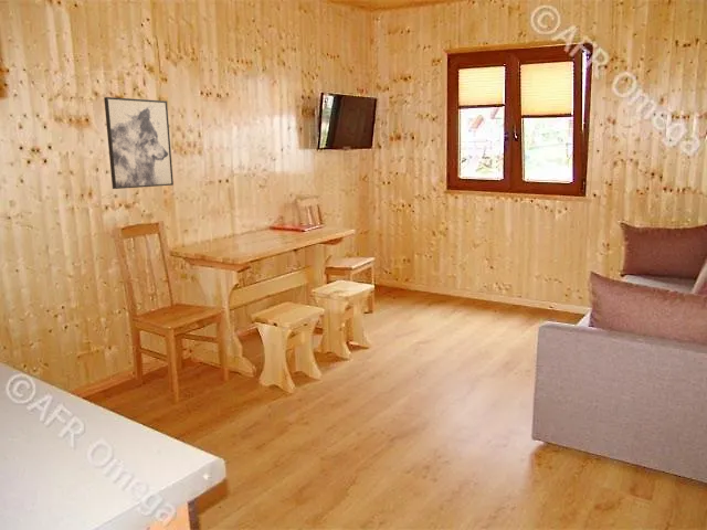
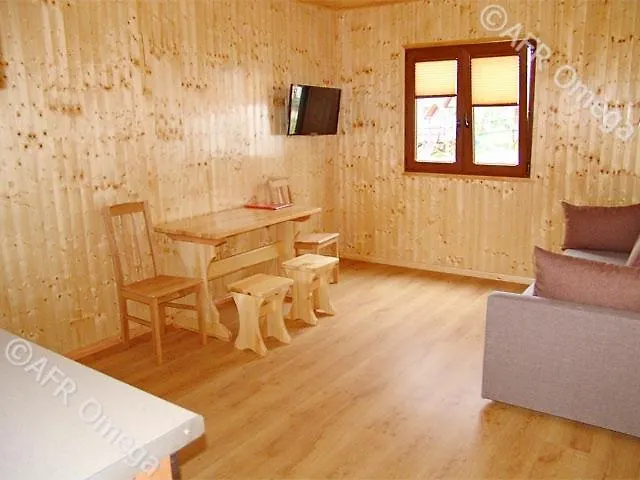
- wall art [103,96,175,190]
